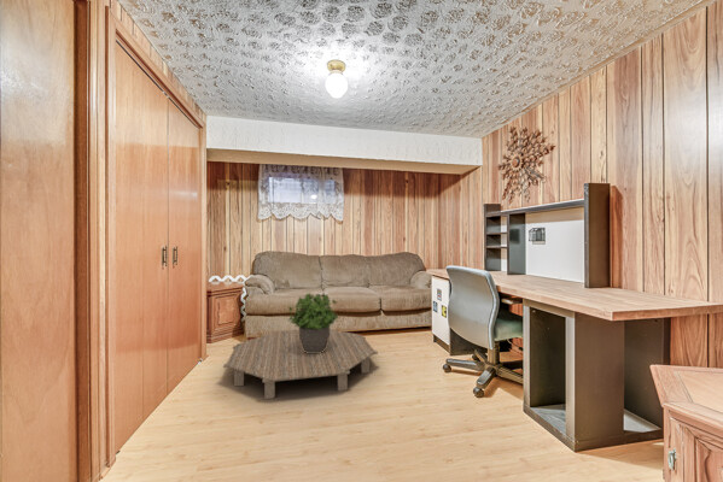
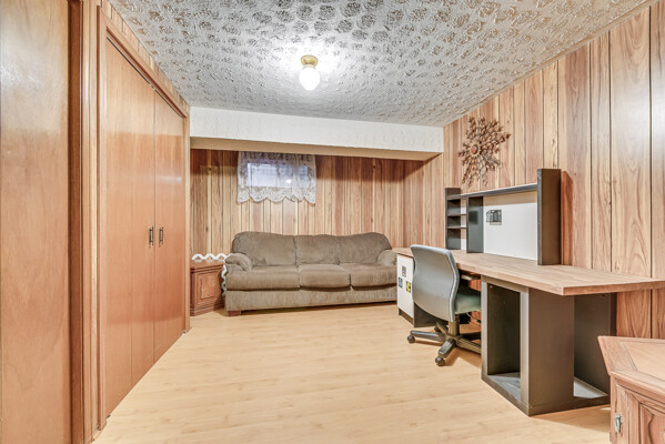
- coffee table [222,328,379,400]
- potted plant [287,290,340,353]
